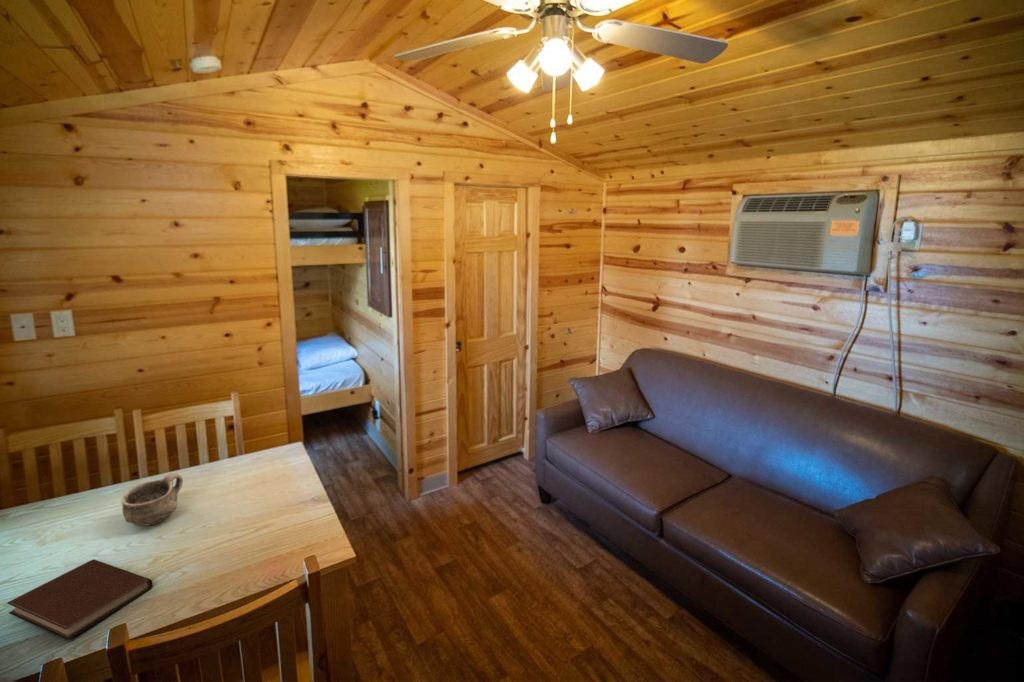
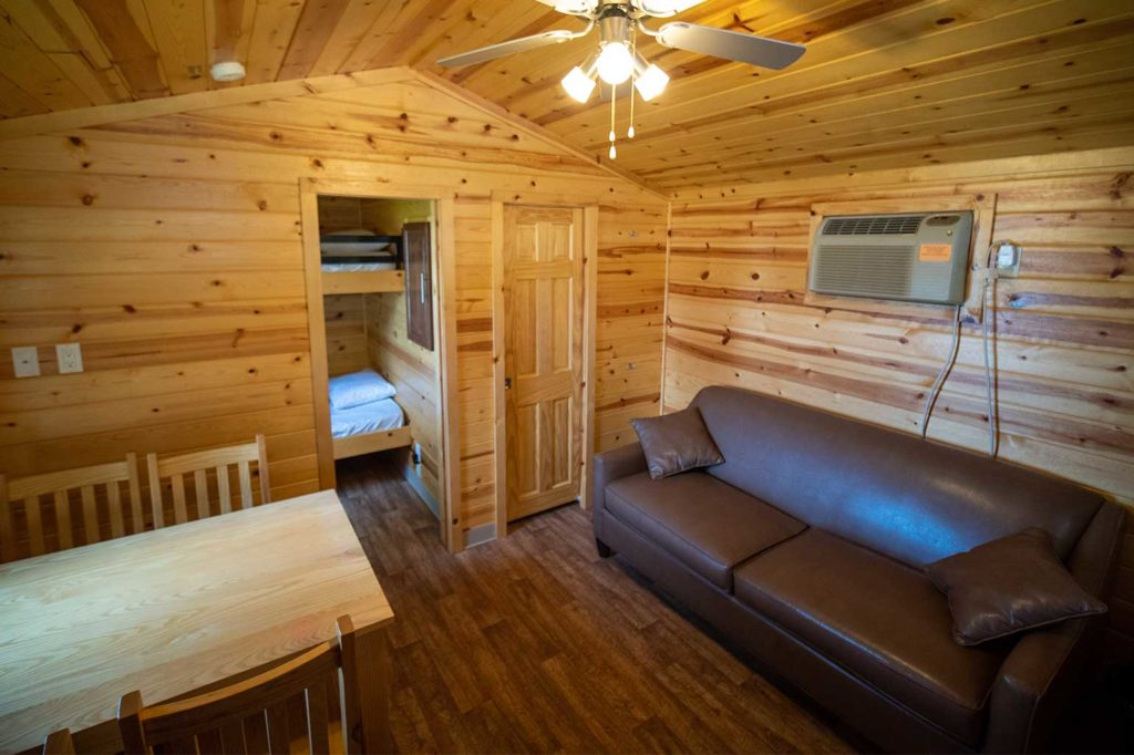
- notebook [6,559,154,641]
- bowl [121,472,184,527]
